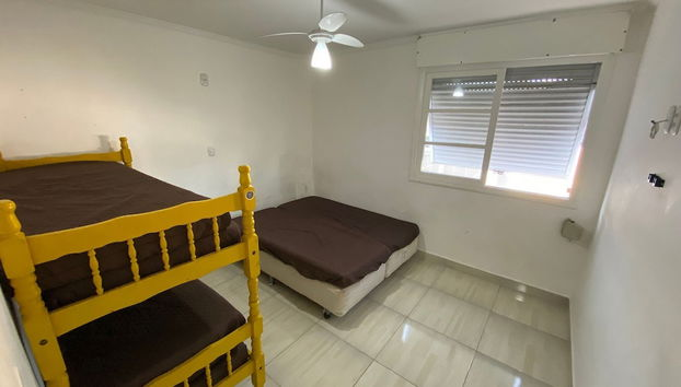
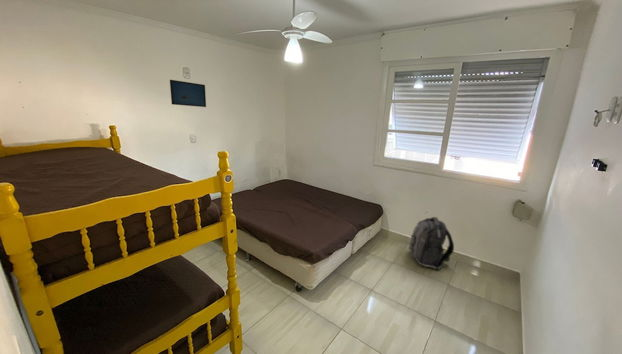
+ backpack [408,216,455,270]
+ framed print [169,79,207,108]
